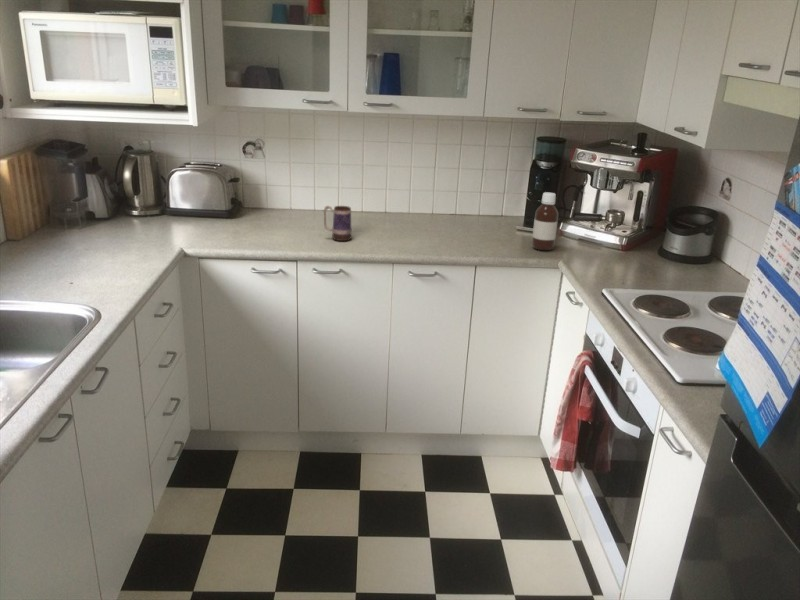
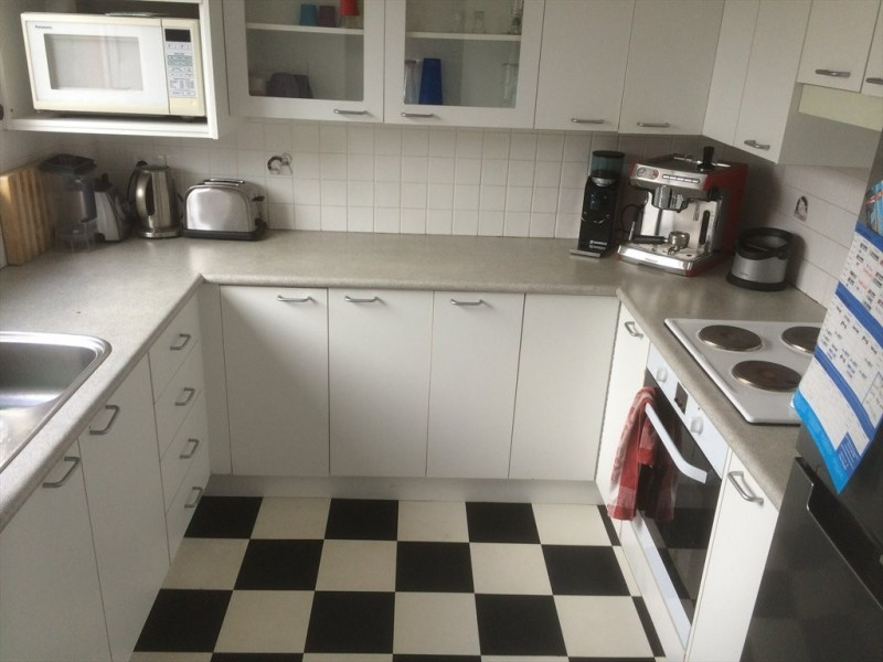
- mug [323,205,353,242]
- bottle [531,191,559,251]
